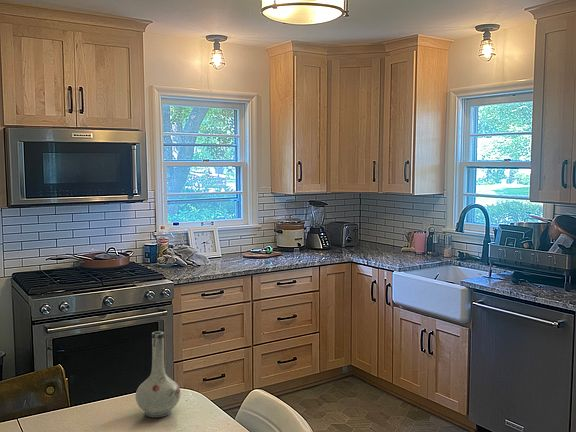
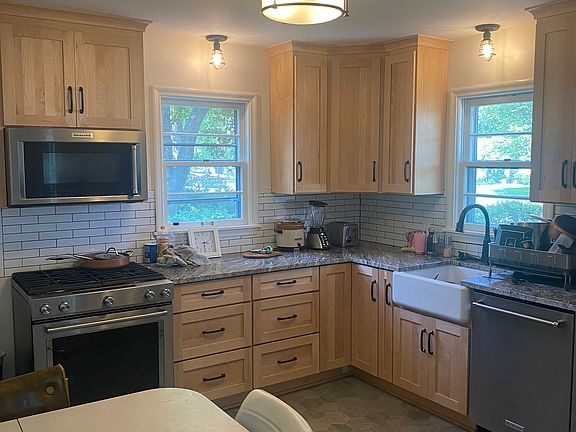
- vase [134,331,182,418]
